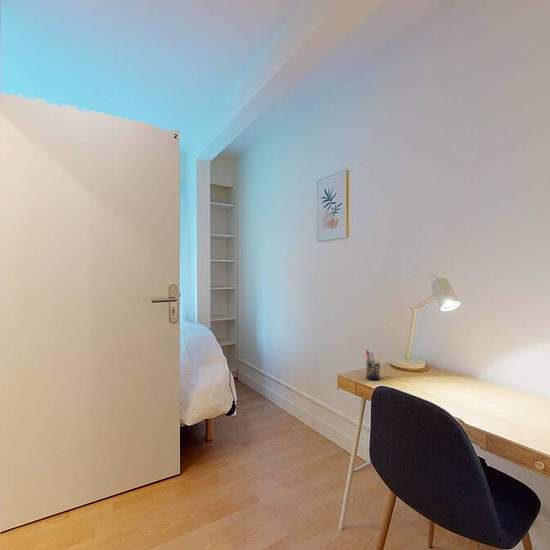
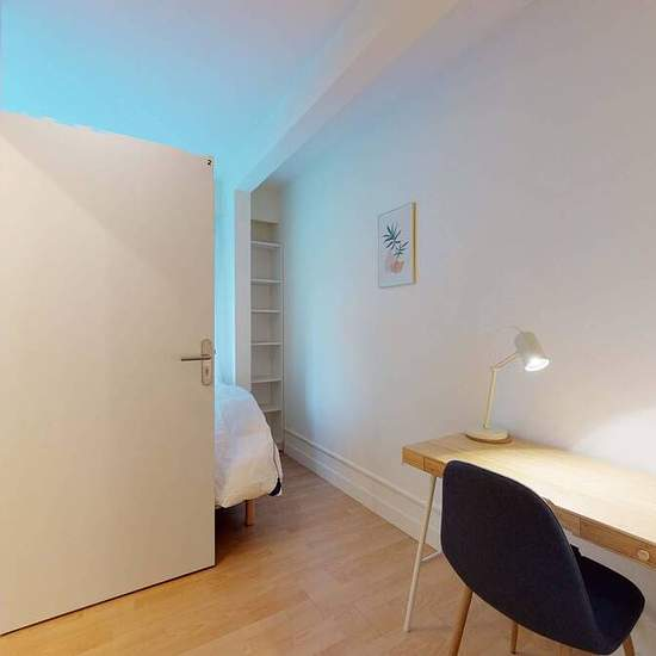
- pen holder [365,349,383,381]
